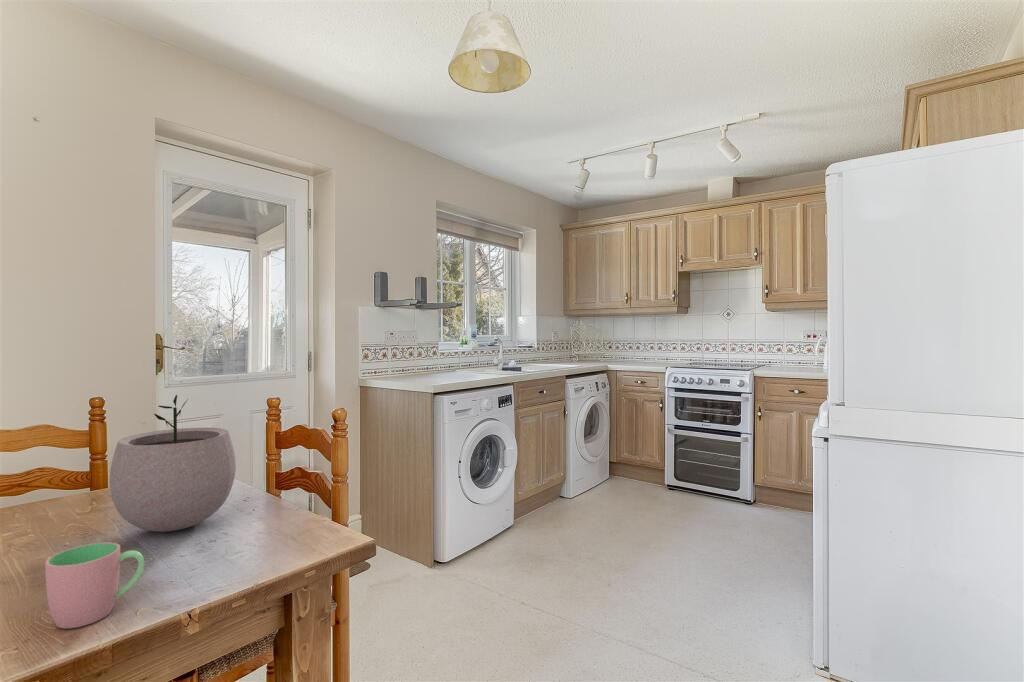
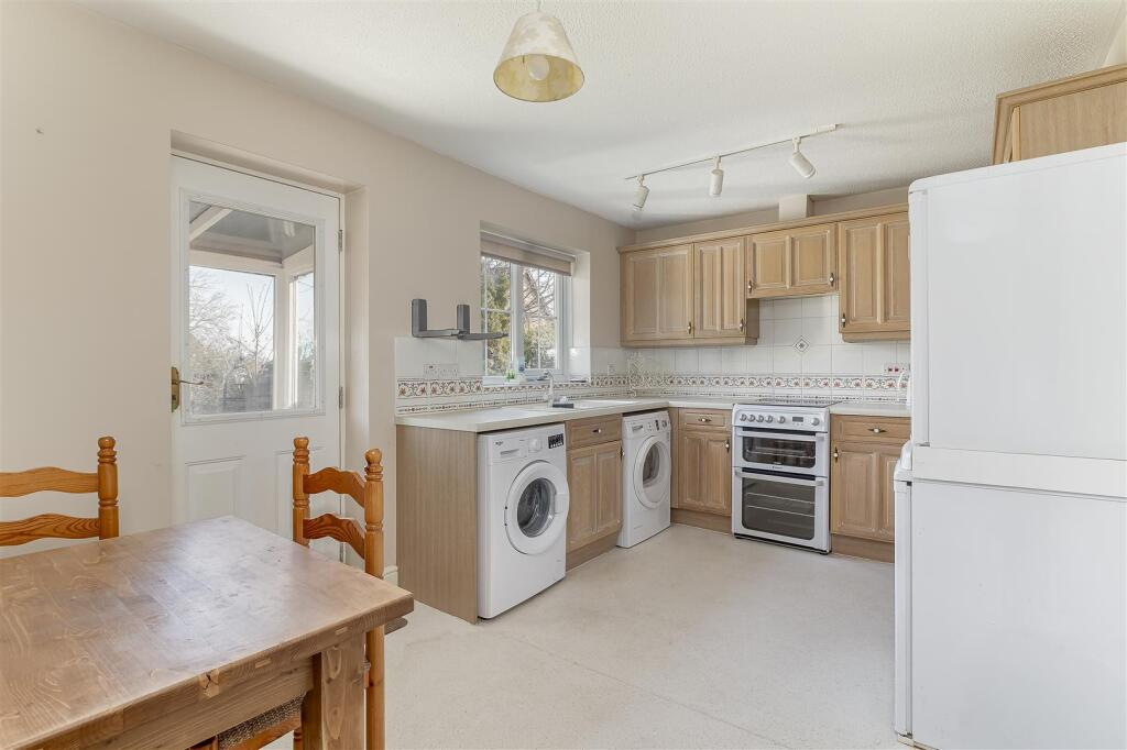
- plant pot [108,394,237,533]
- cup [44,541,145,629]
